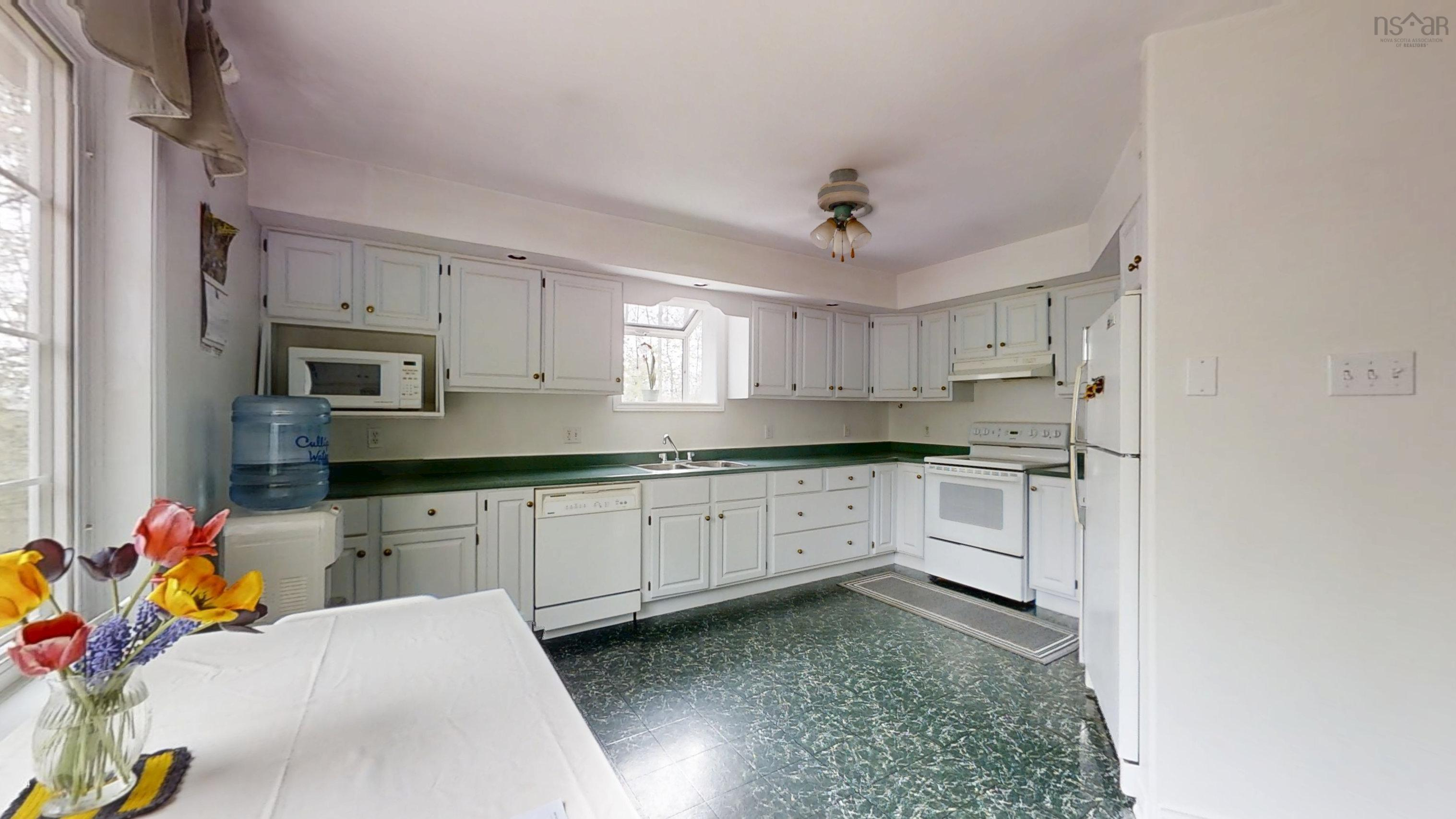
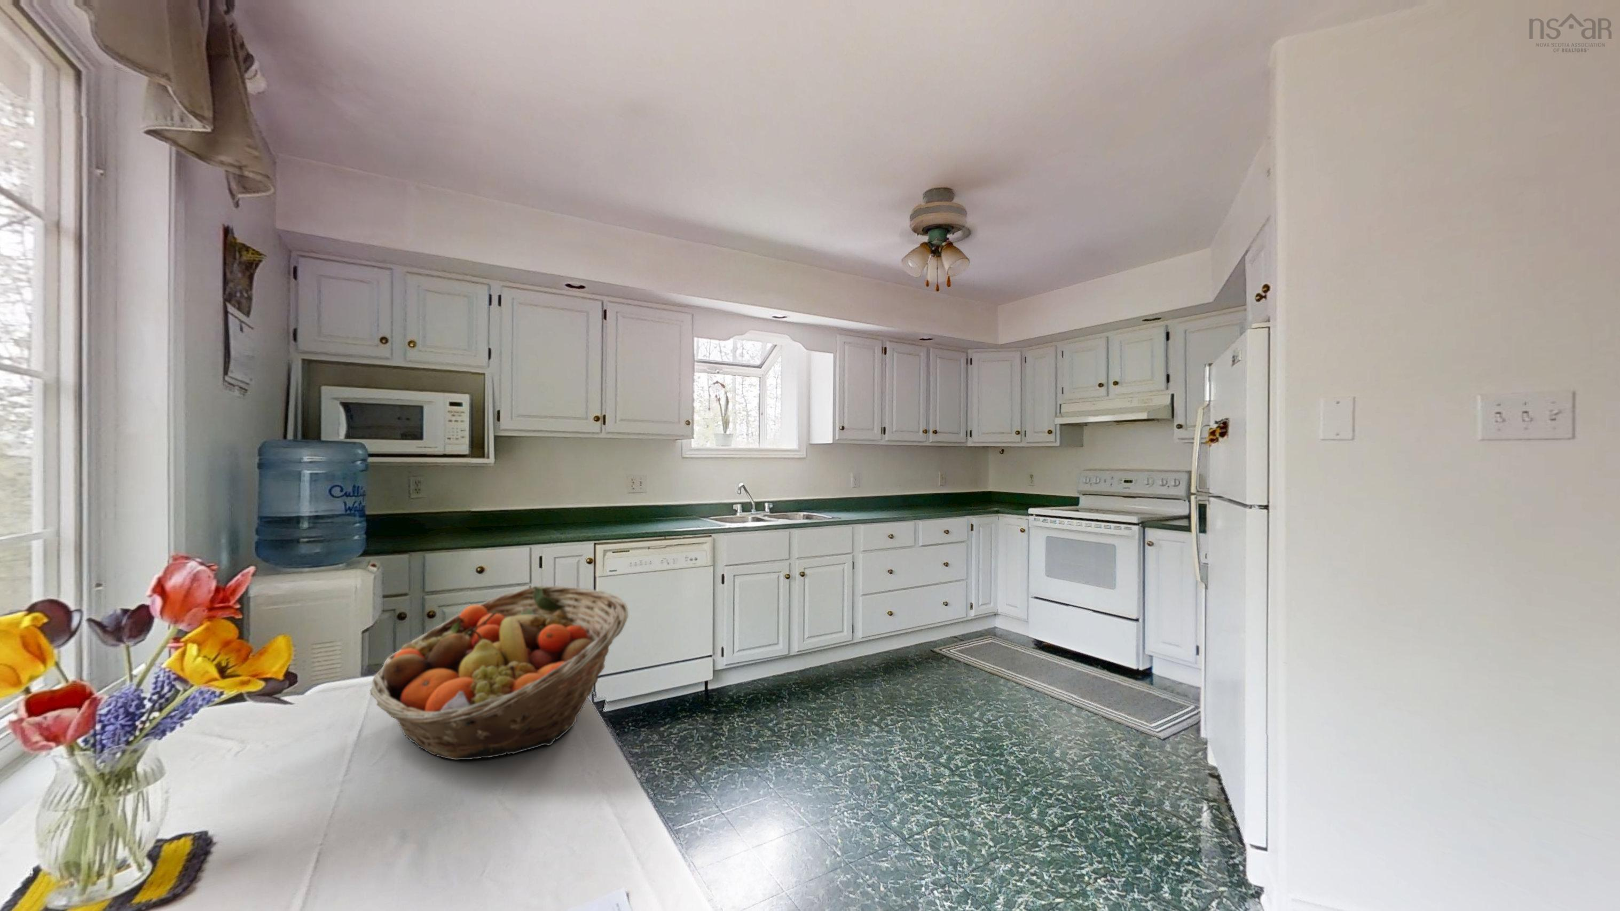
+ fruit basket [369,585,629,761]
